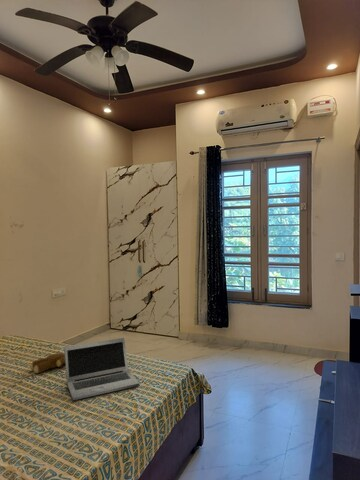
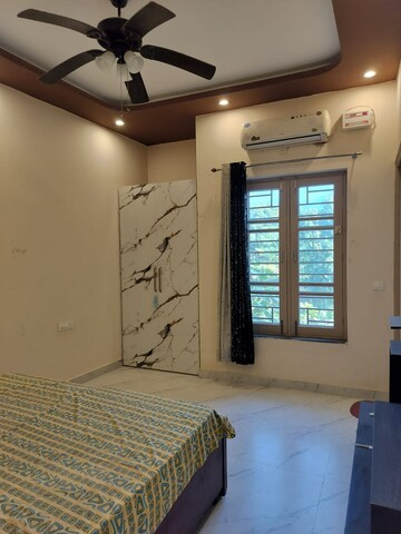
- laptop [64,337,141,401]
- teddy bear [29,352,66,374]
